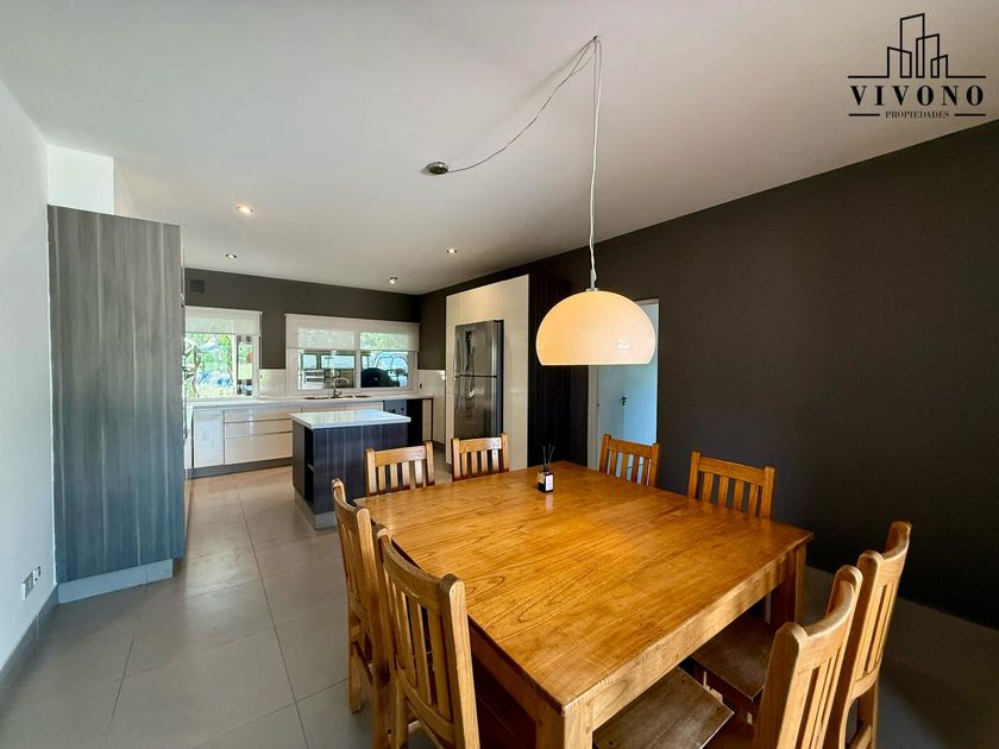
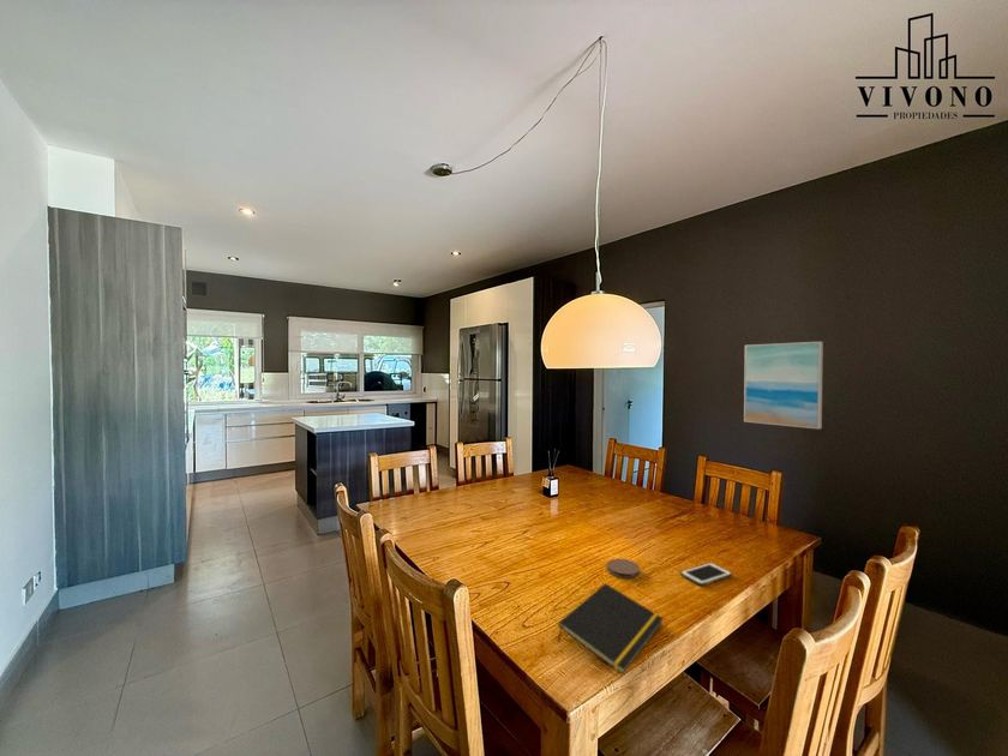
+ coaster [606,558,641,580]
+ notepad [557,582,665,676]
+ wall art [743,341,824,430]
+ cell phone [679,562,733,587]
